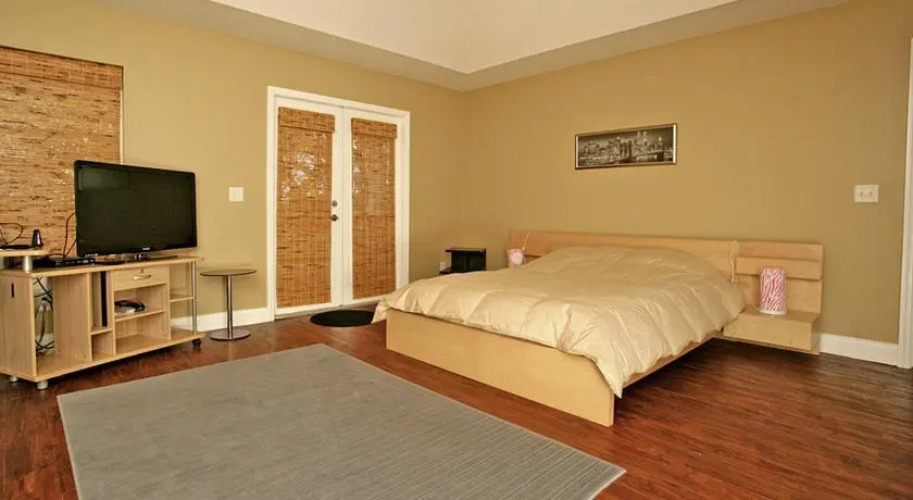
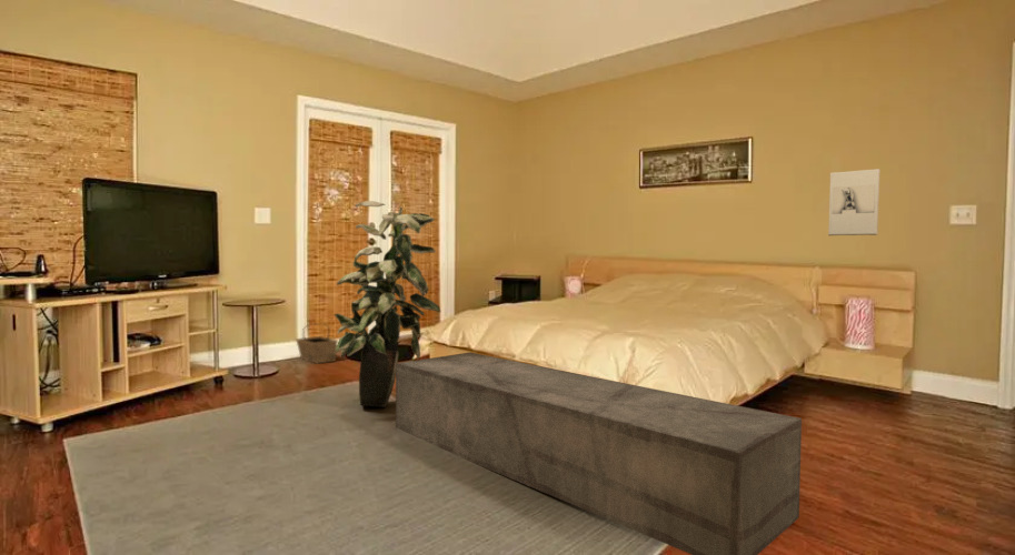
+ wall sculpture [827,168,882,236]
+ bench [395,352,803,555]
+ basket [295,322,339,365]
+ indoor plant [334,200,442,408]
